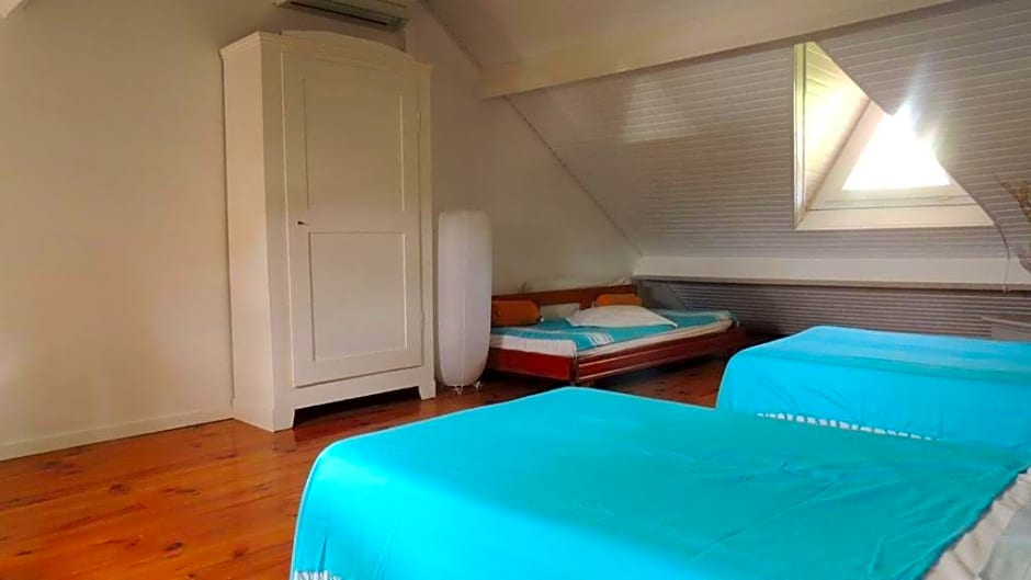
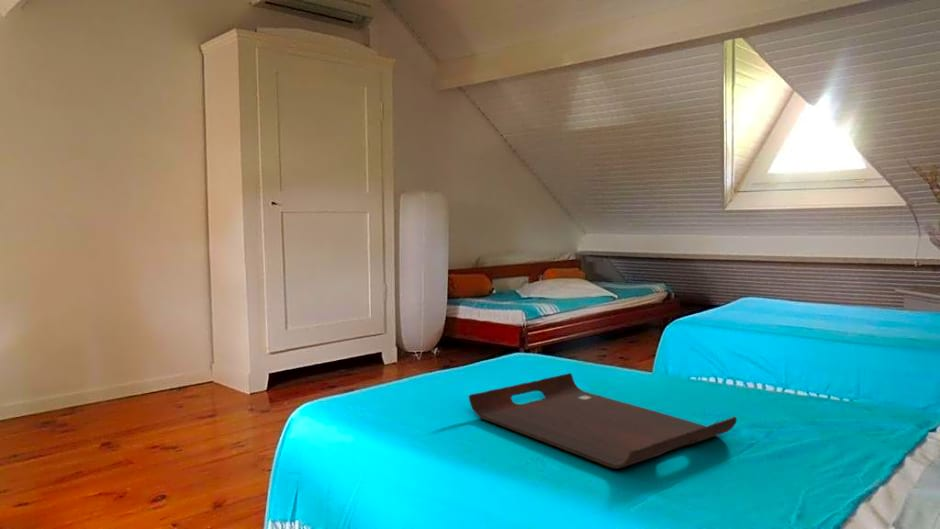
+ serving tray [468,372,738,470]
